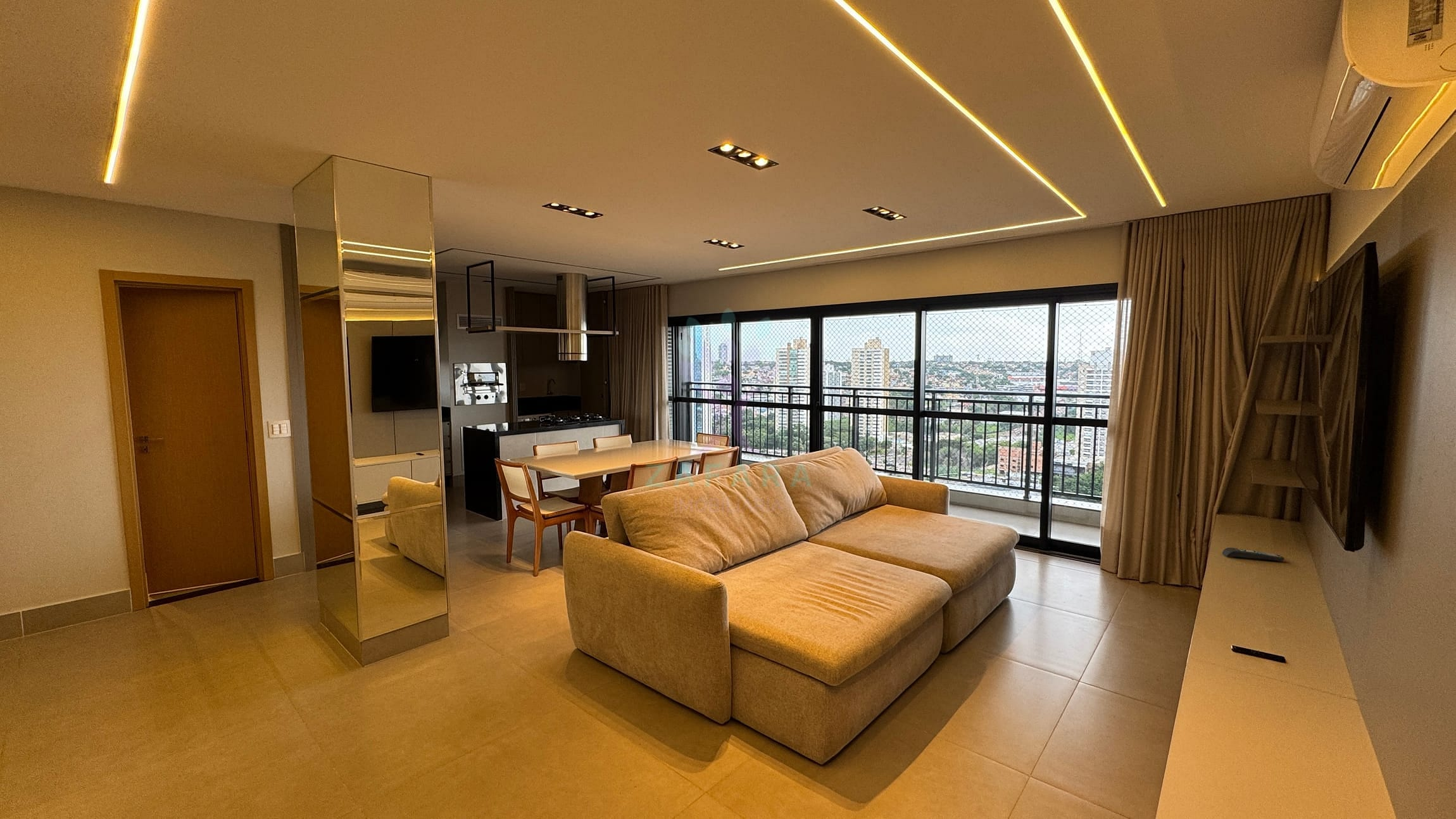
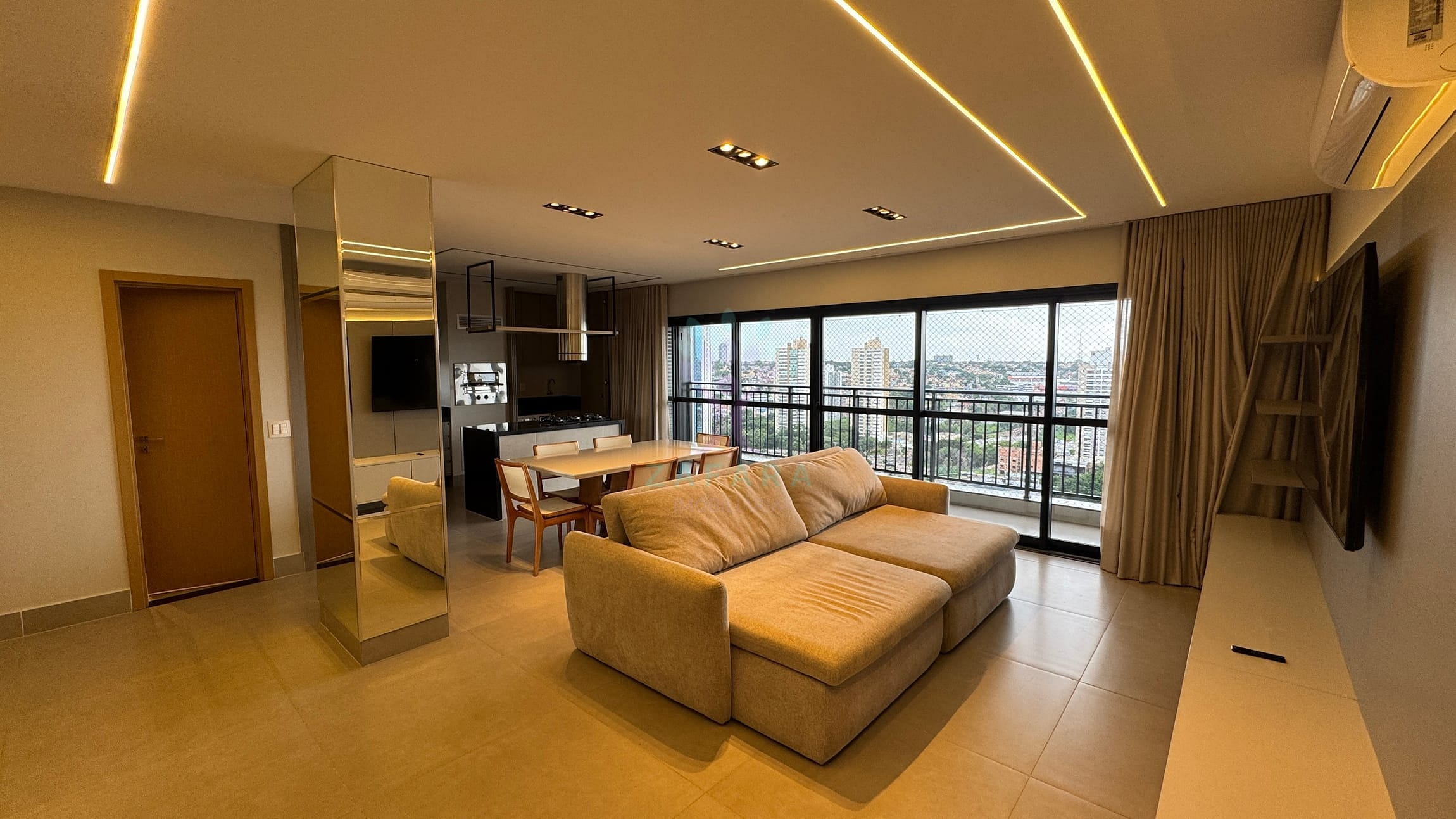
- remote control [1222,547,1285,562]
